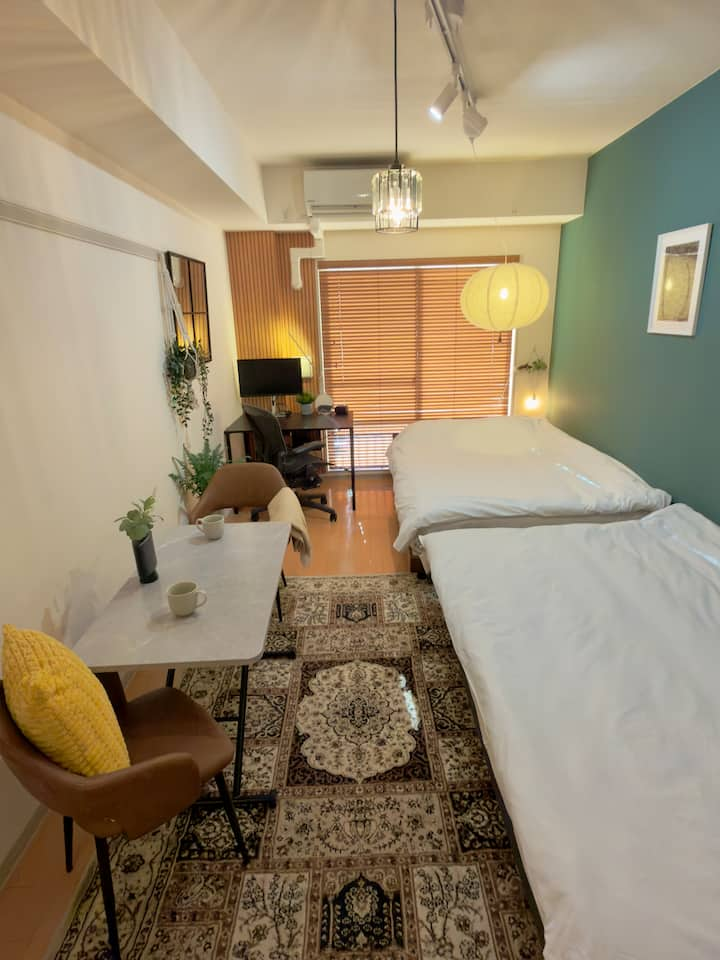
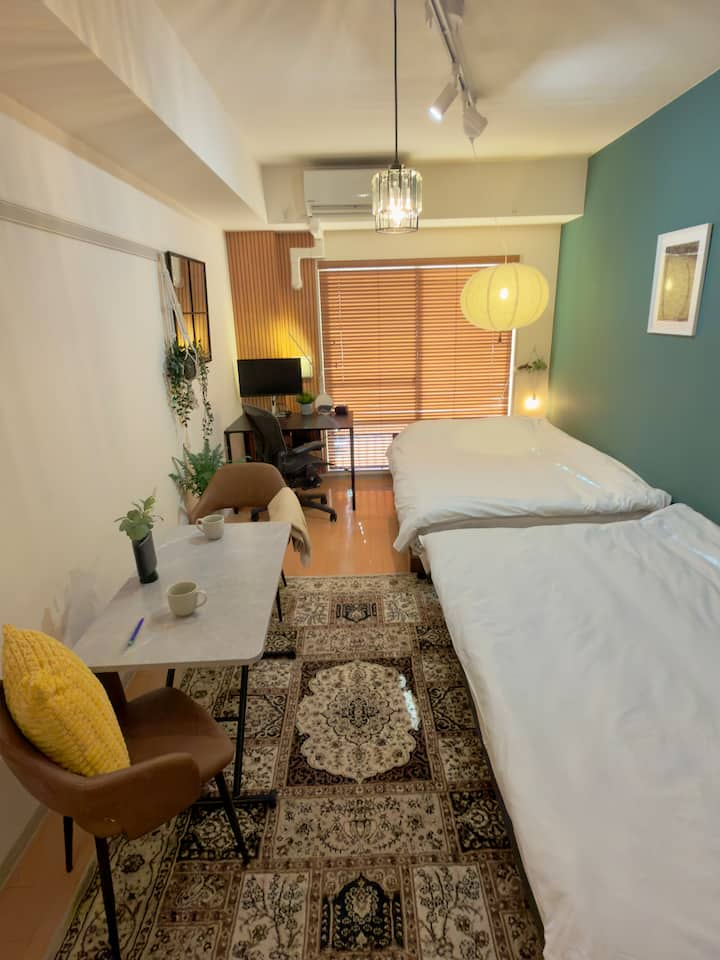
+ pen [127,617,145,647]
